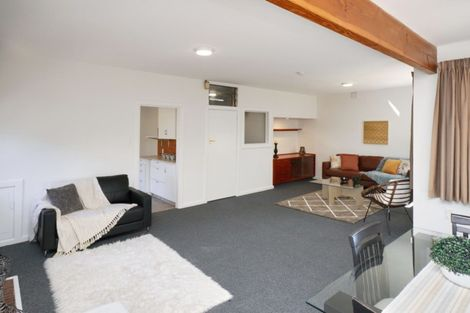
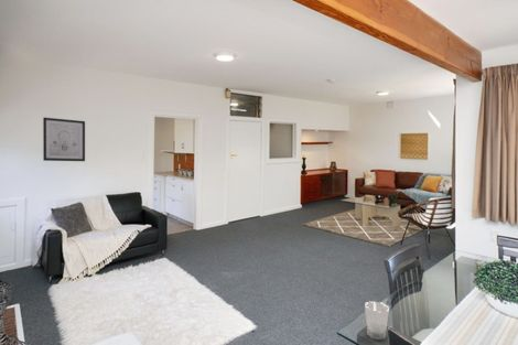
+ drinking glass [364,300,390,341]
+ wall art [42,117,86,162]
